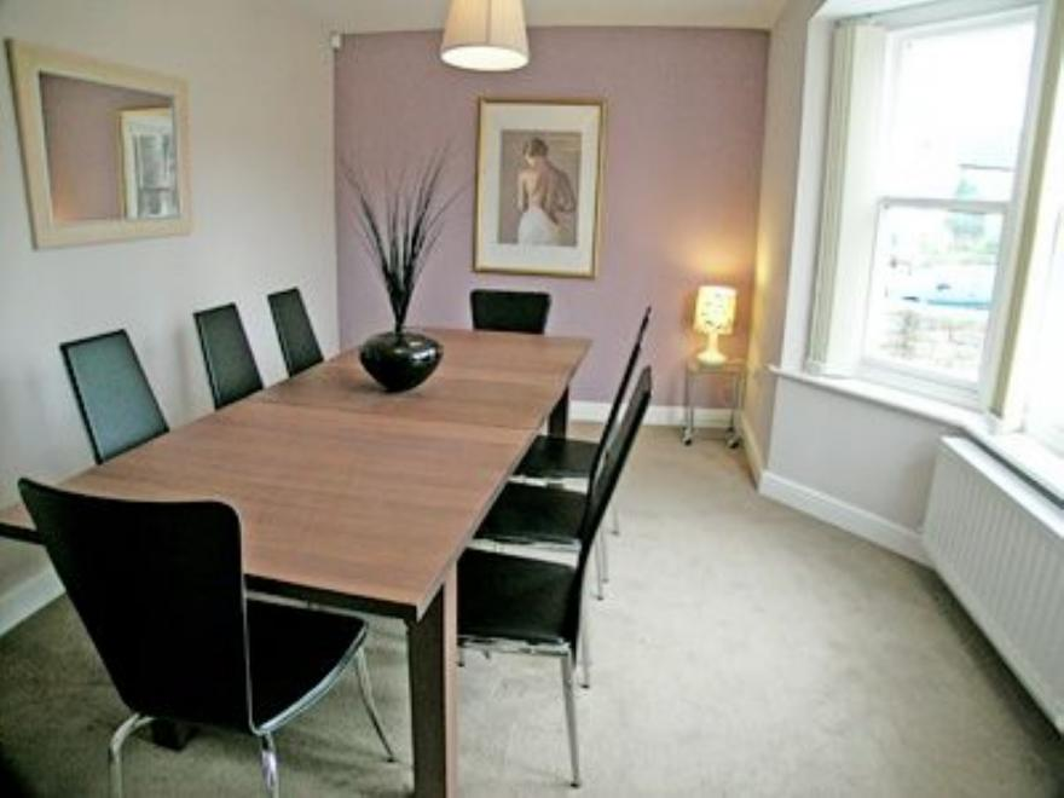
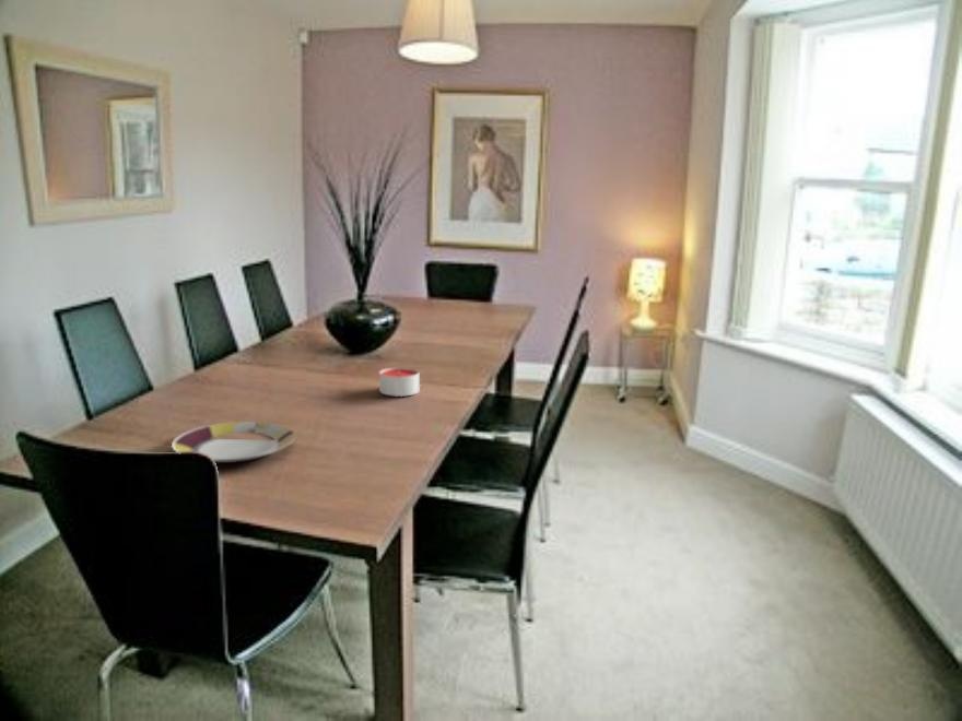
+ candle [378,367,421,398]
+ plate [171,421,296,464]
